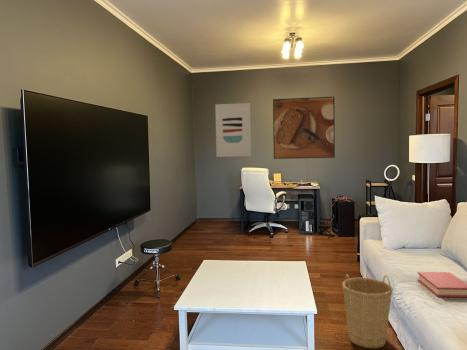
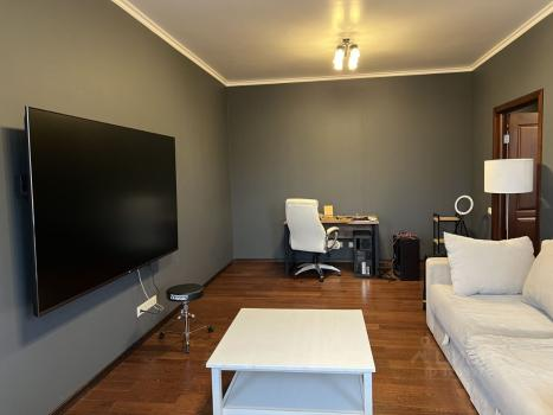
- wall art [214,102,252,158]
- hardback book [417,271,467,298]
- basket [341,273,393,349]
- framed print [272,96,336,160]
